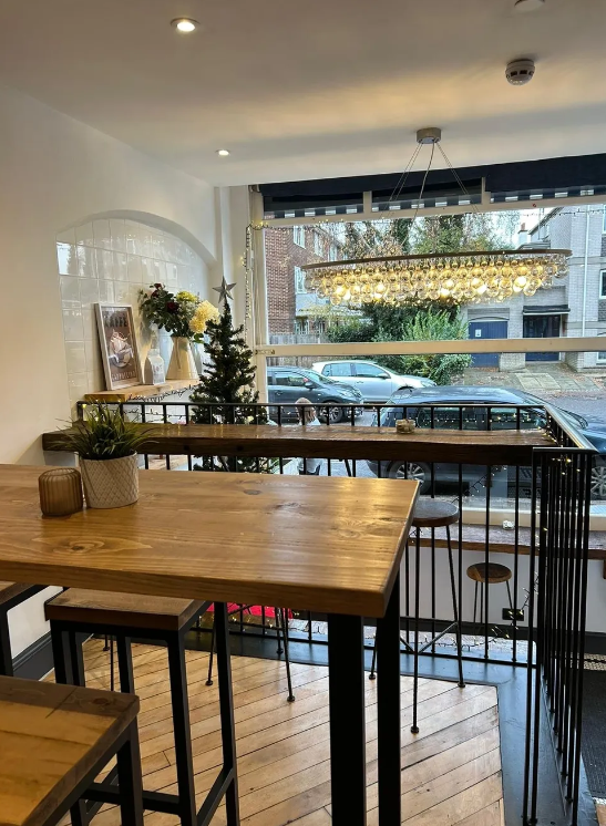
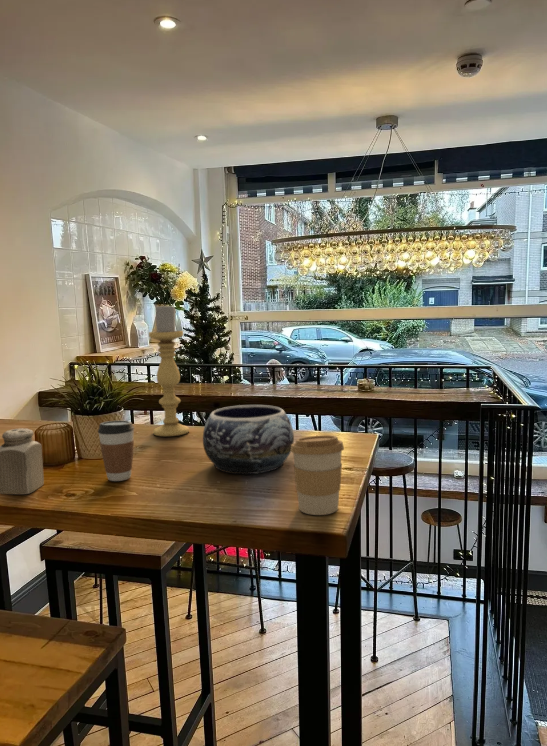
+ decorative bowl [202,404,295,475]
+ coffee cup [290,434,345,516]
+ salt shaker [0,427,45,495]
+ coffee cup [97,420,135,482]
+ candle holder [148,302,190,437]
